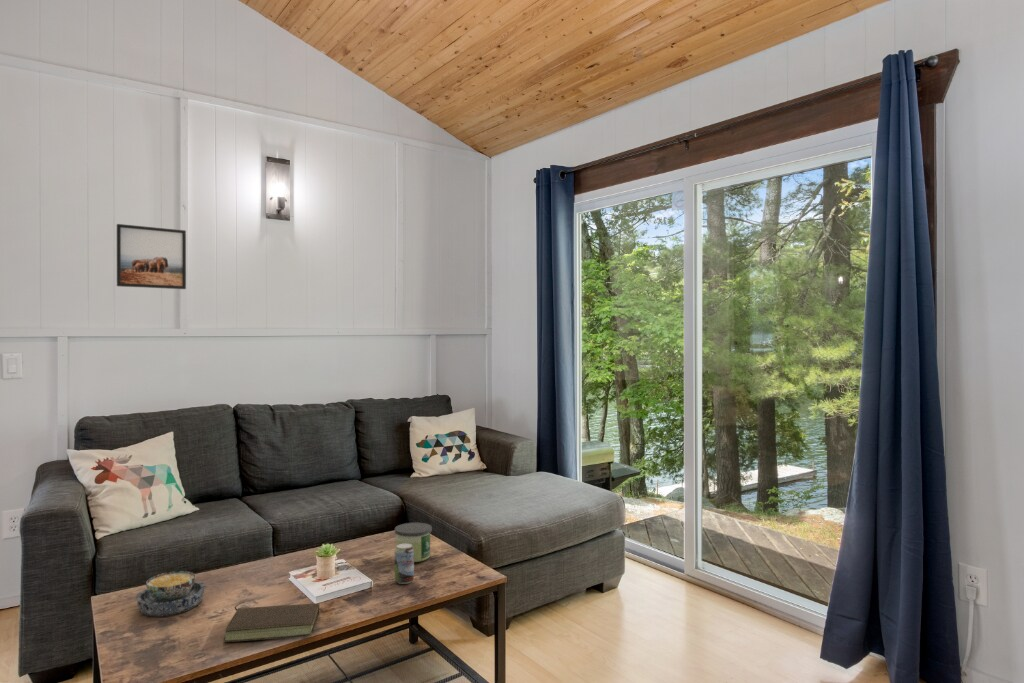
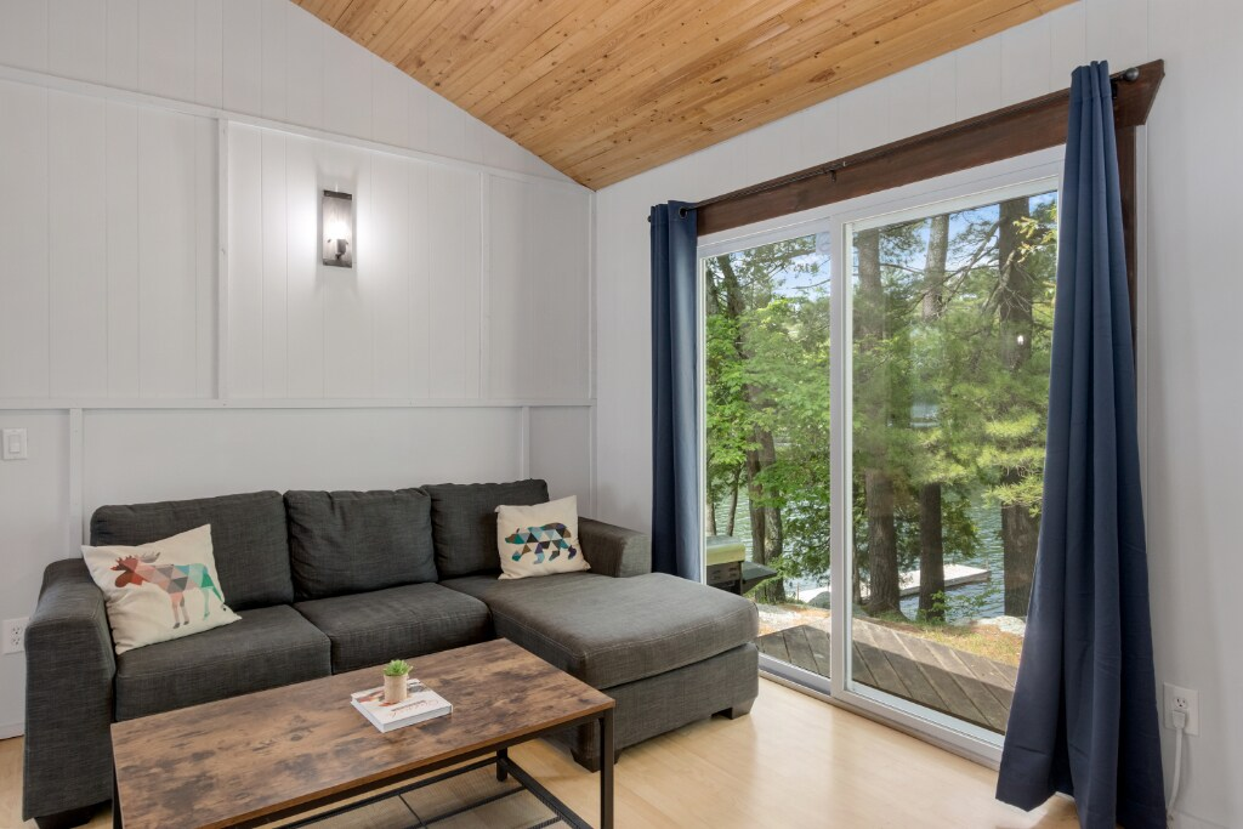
- beverage can [394,543,415,585]
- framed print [116,223,187,290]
- book [222,601,320,643]
- candle [394,522,433,563]
- bowl [135,570,206,618]
